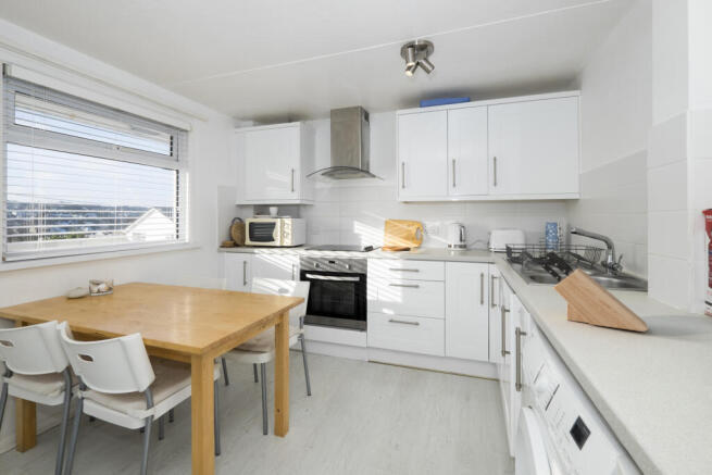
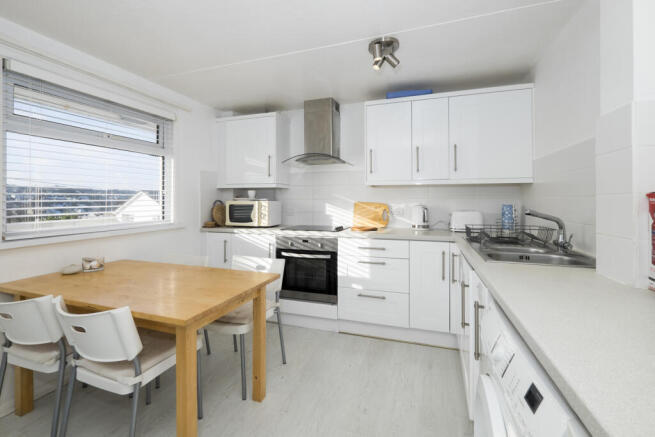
- knife block [540,250,649,333]
